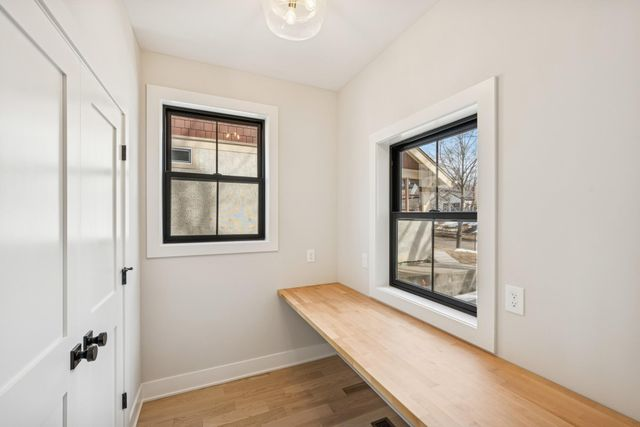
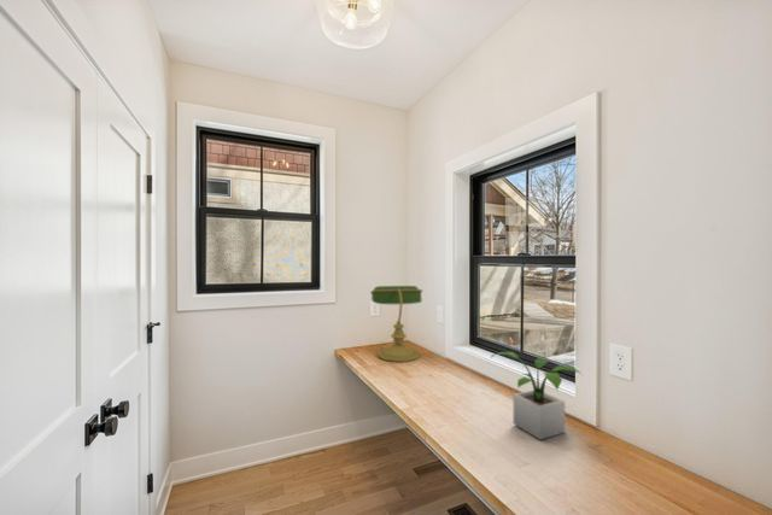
+ desk lamp [369,285,423,363]
+ potted plant [490,351,584,441]
